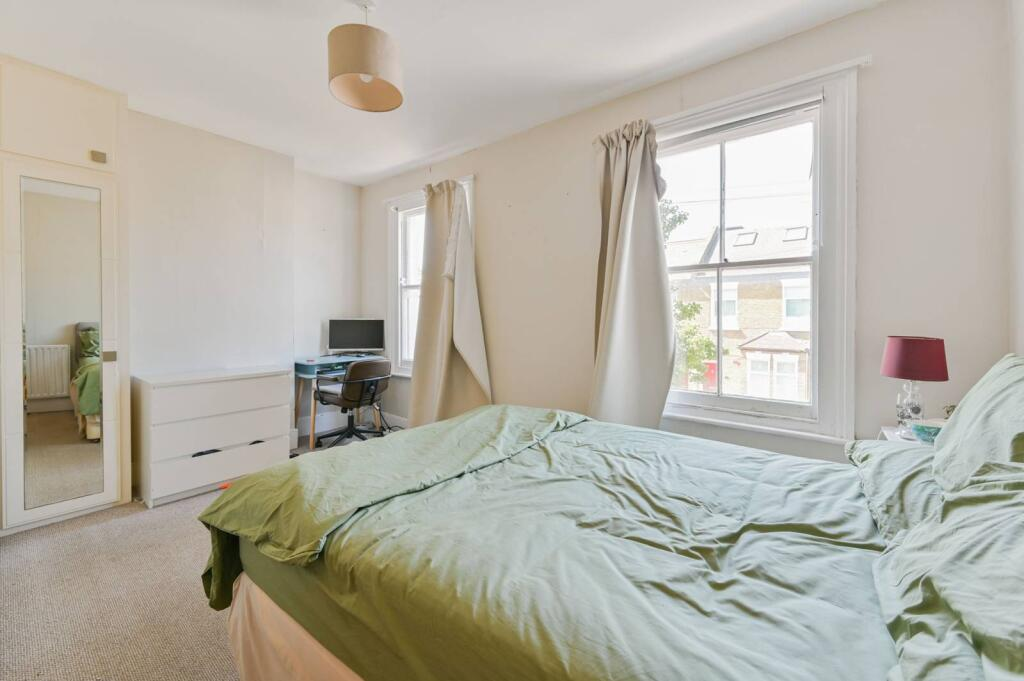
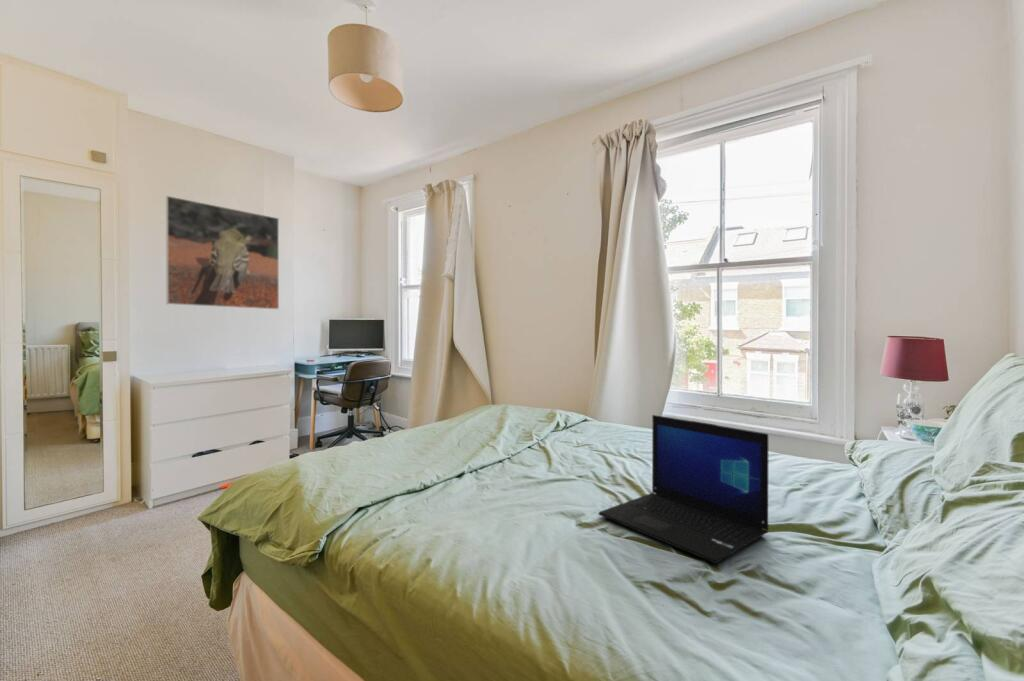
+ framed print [165,195,280,310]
+ laptop [597,414,769,565]
